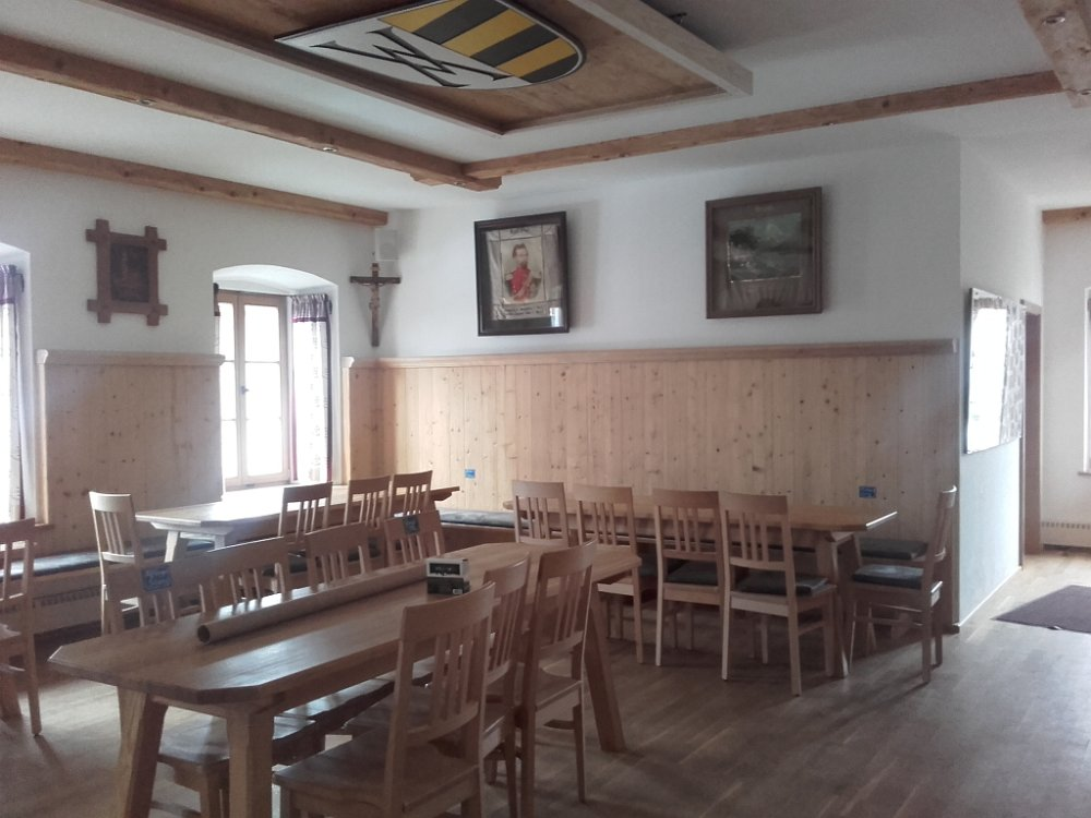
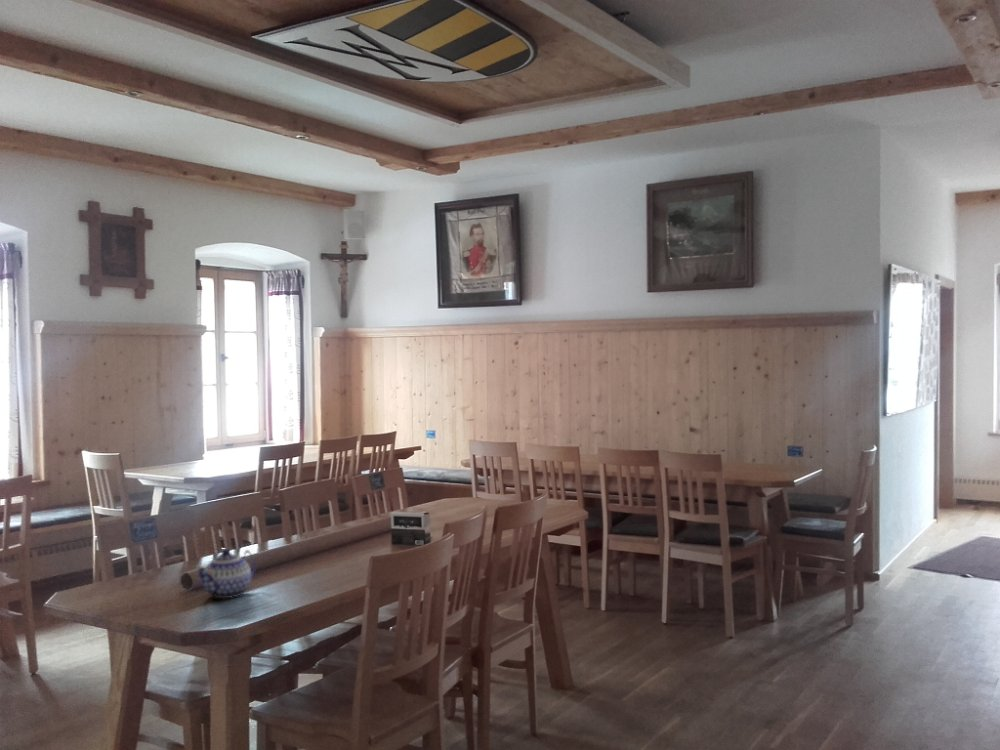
+ teapot [196,548,257,599]
